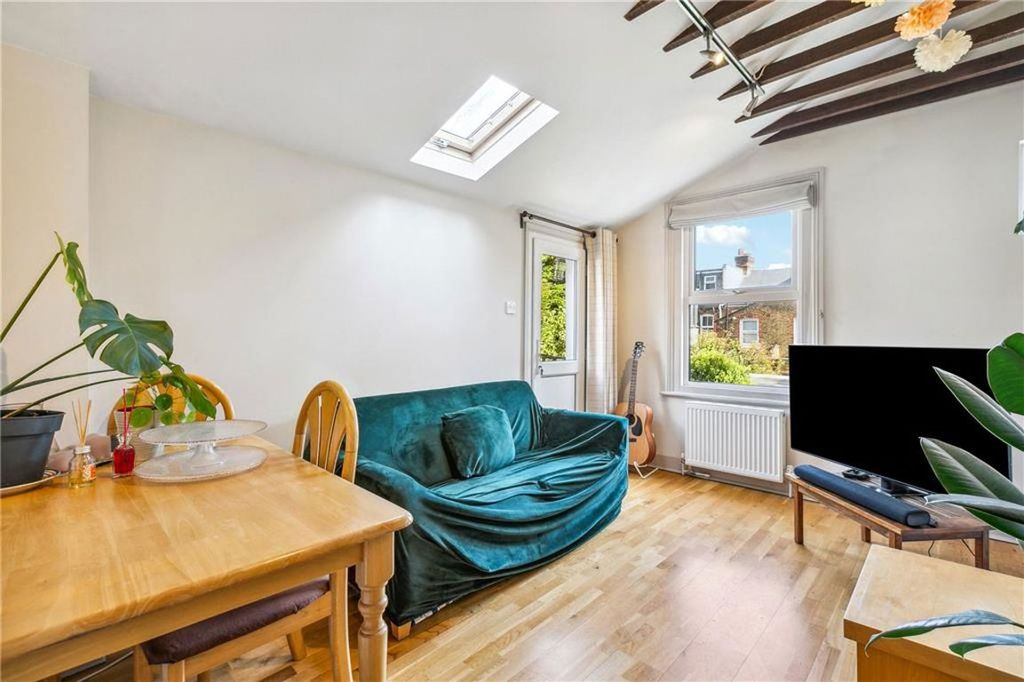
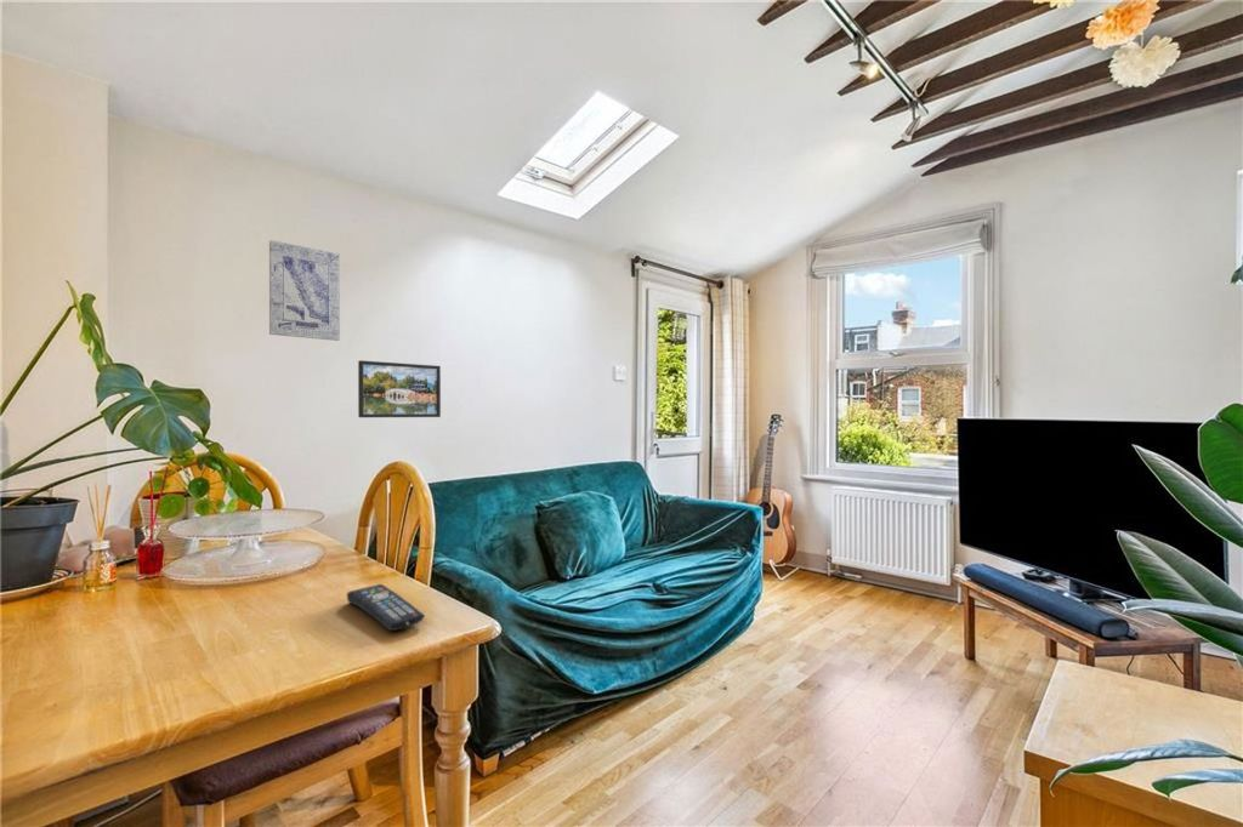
+ remote control [346,583,426,632]
+ wall art [268,239,341,342]
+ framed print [357,359,442,418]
